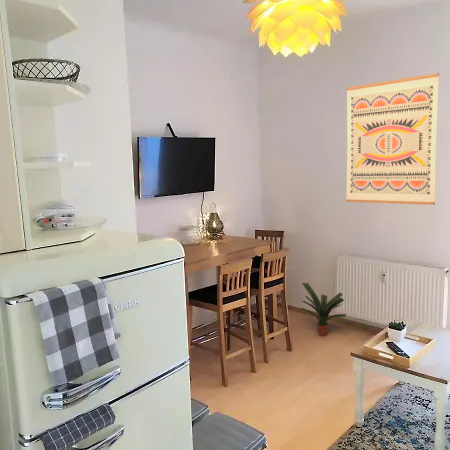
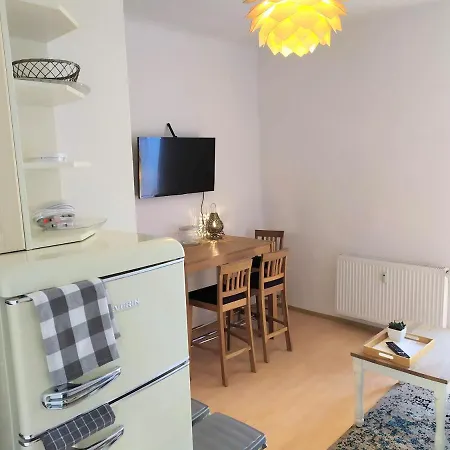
- wall art [345,72,440,206]
- potted plant [300,282,347,337]
